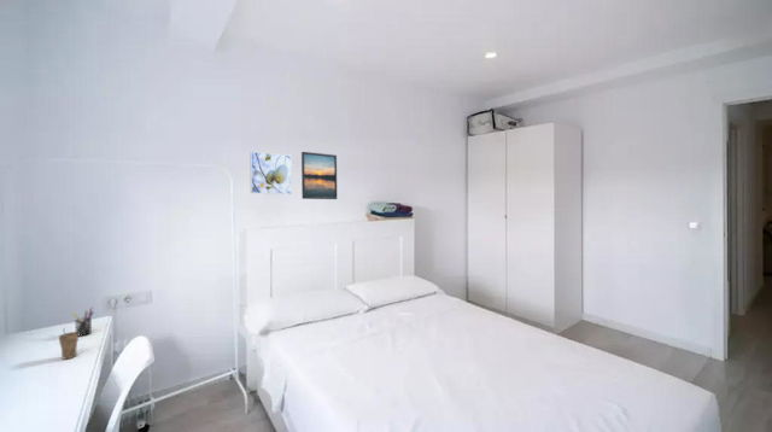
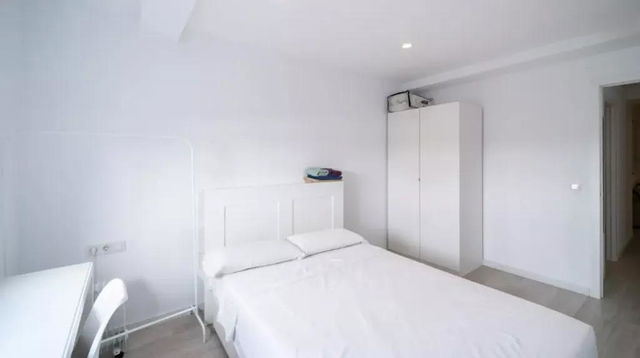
- cup [58,327,80,360]
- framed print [300,151,338,200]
- pen holder [71,307,94,337]
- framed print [248,151,293,195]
